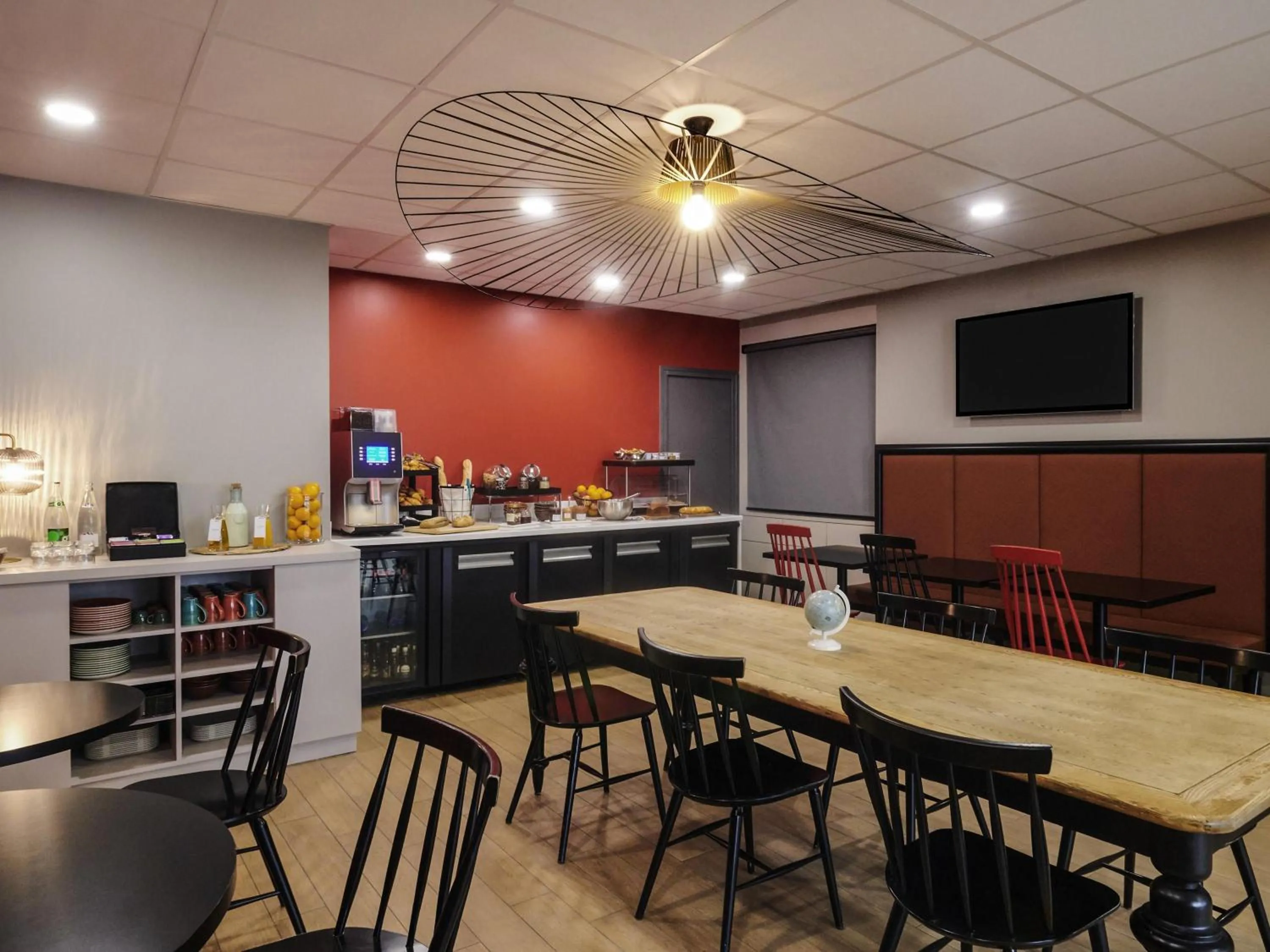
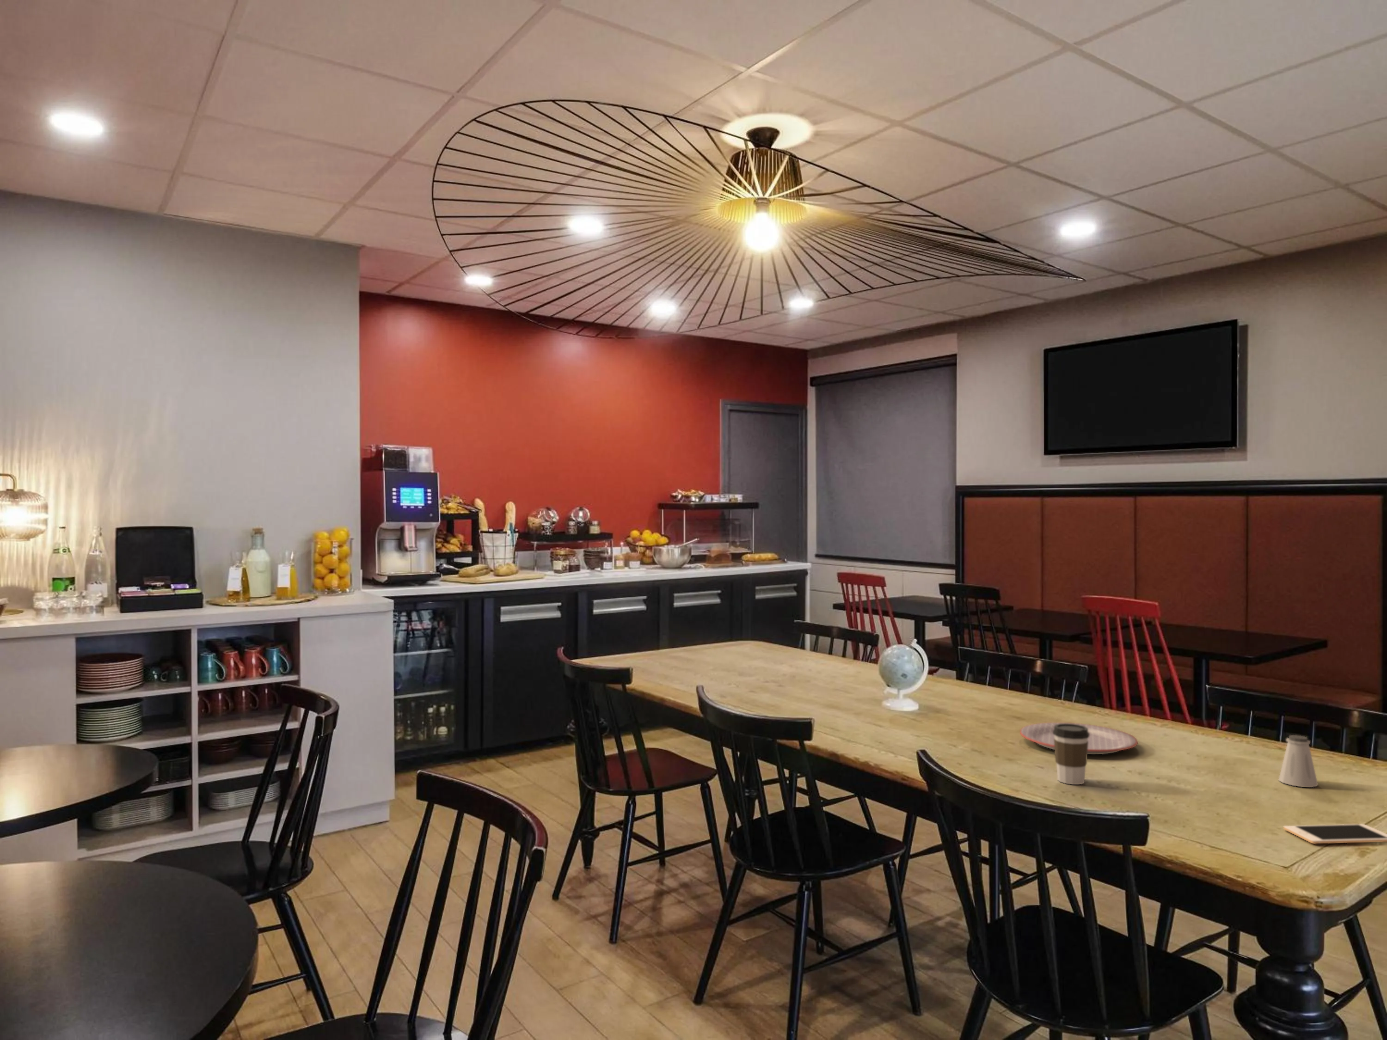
+ coffee cup [1053,723,1089,784]
+ cell phone [1283,824,1387,844]
+ saltshaker [1278,734,1318,788]
+ plate [1019,722,1138,755]
